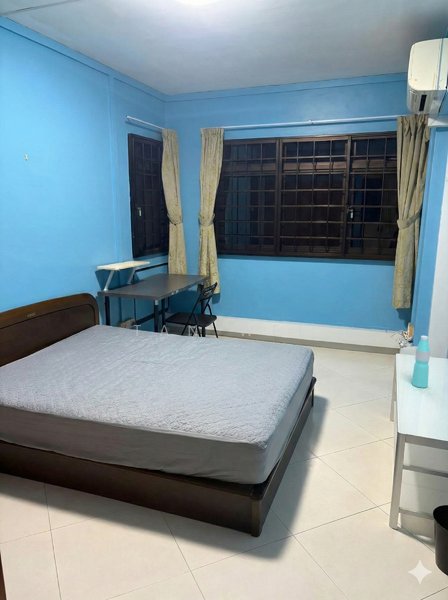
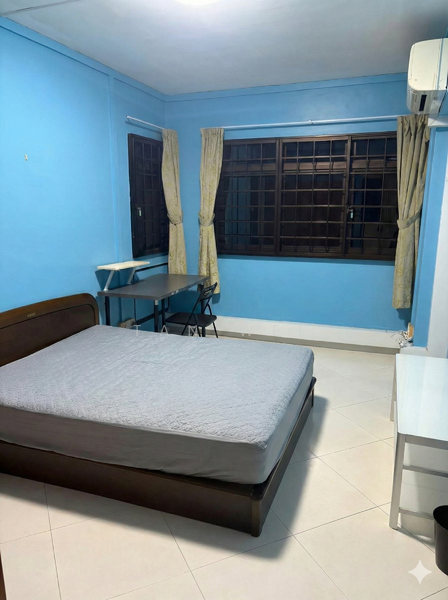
- water bottle [411,335,431,389]
